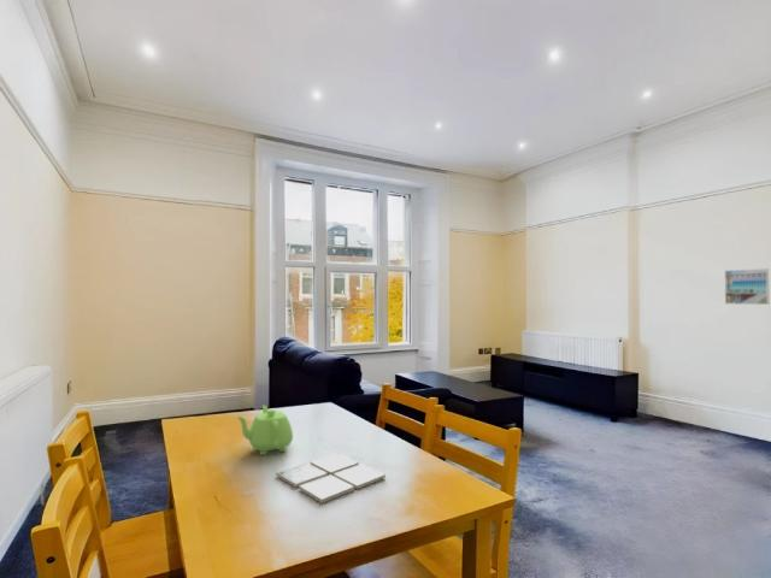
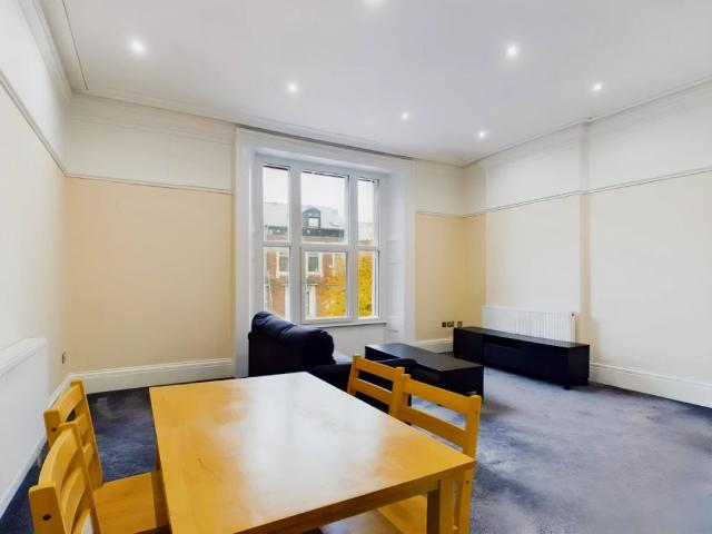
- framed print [724,267,770,306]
- drink coaster [275,453,387,505]
- teapot [235,403,294,456]
